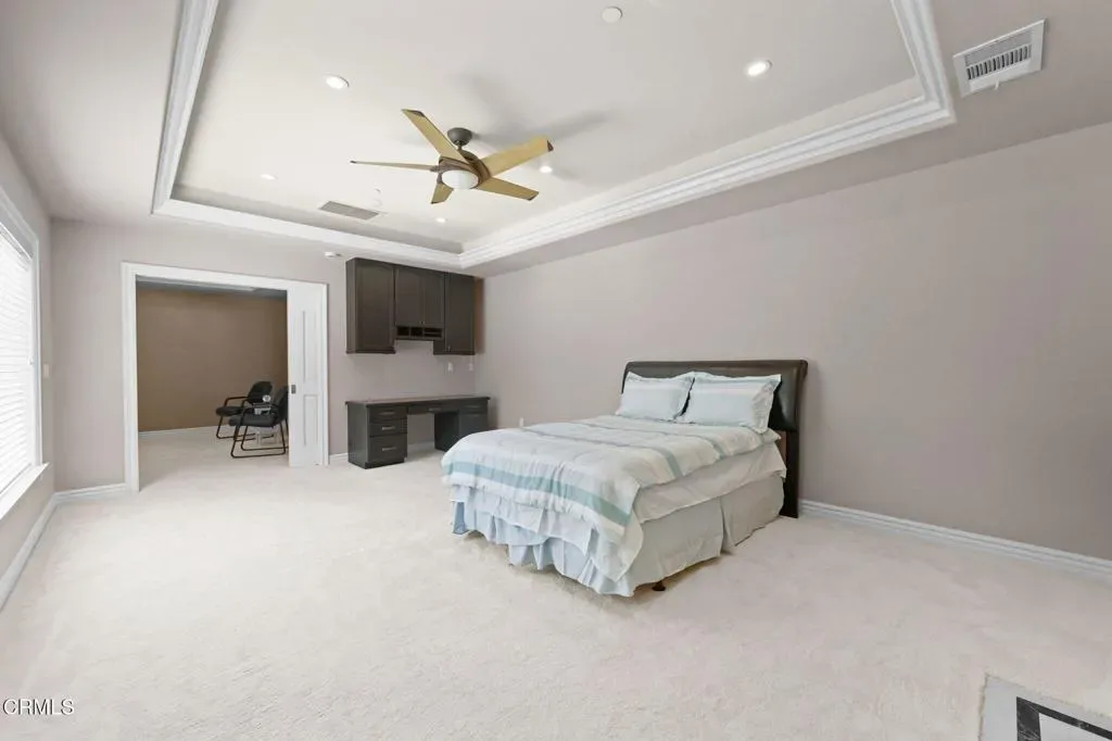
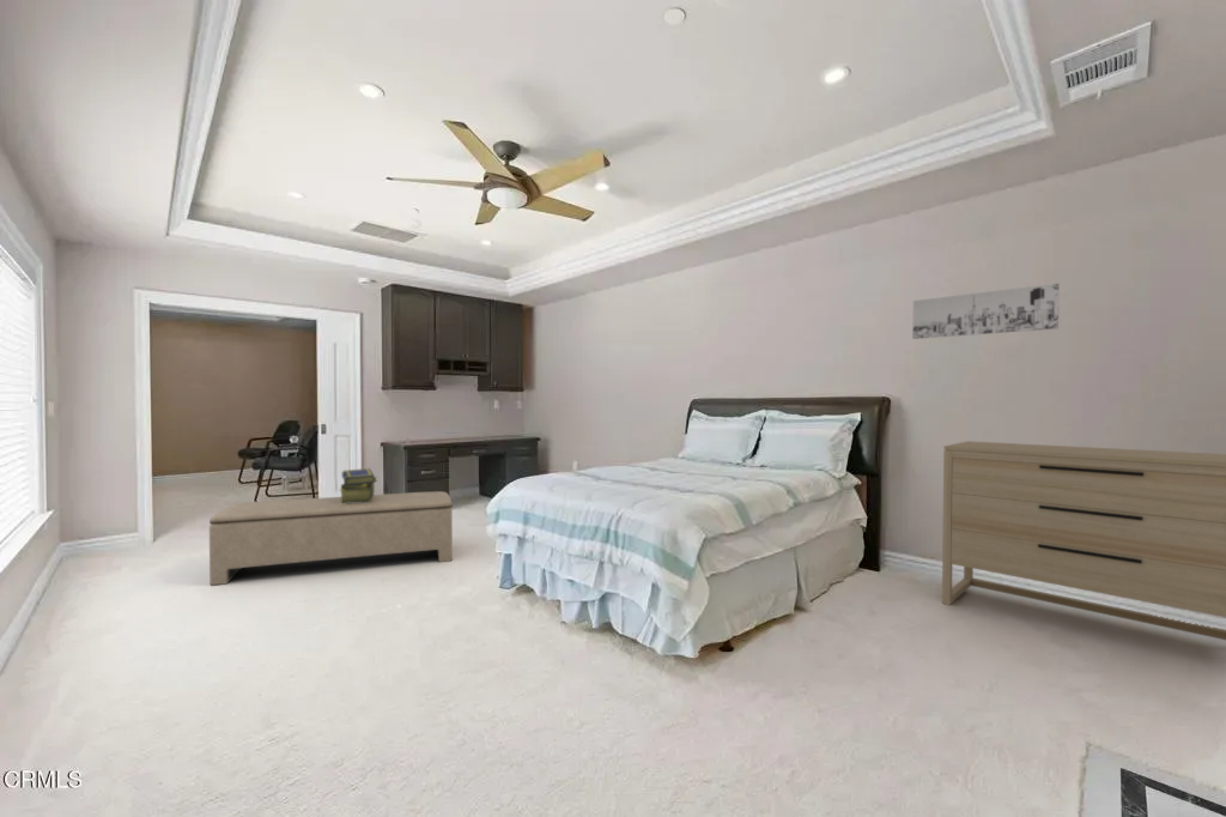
+ bench [208,490,454,587]
+ stack of books [339,467,378,504]
+ dresser [941,440,1226,641]
+ wall art [911,283,1061,340]
